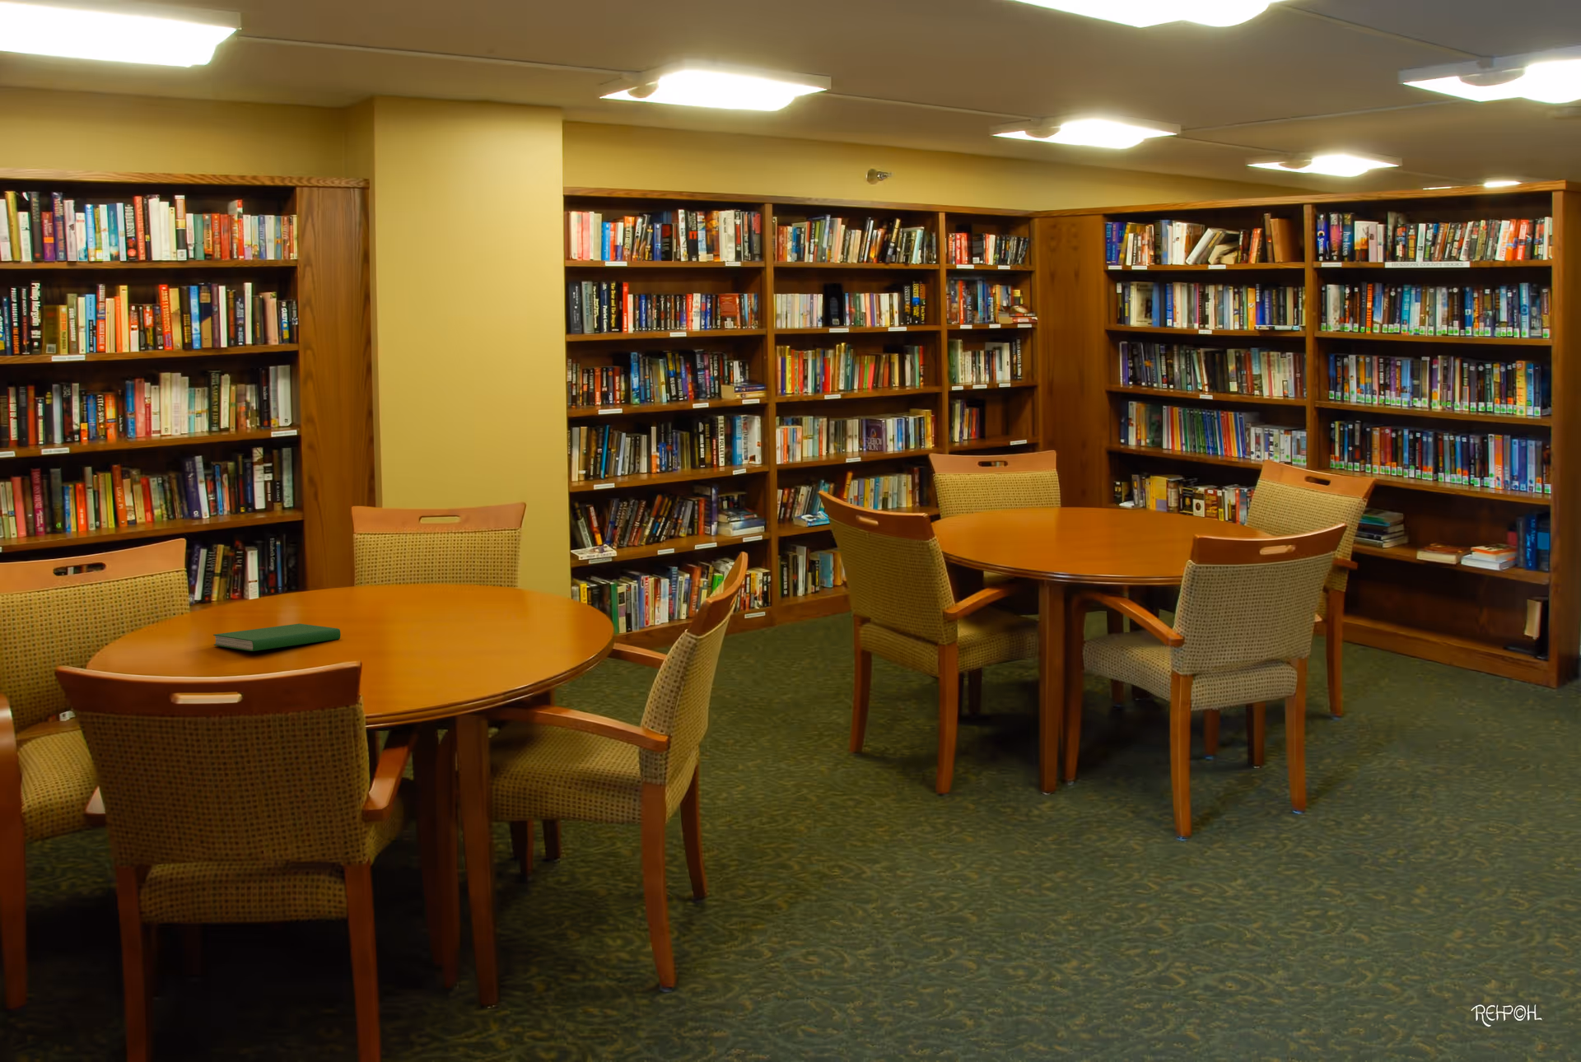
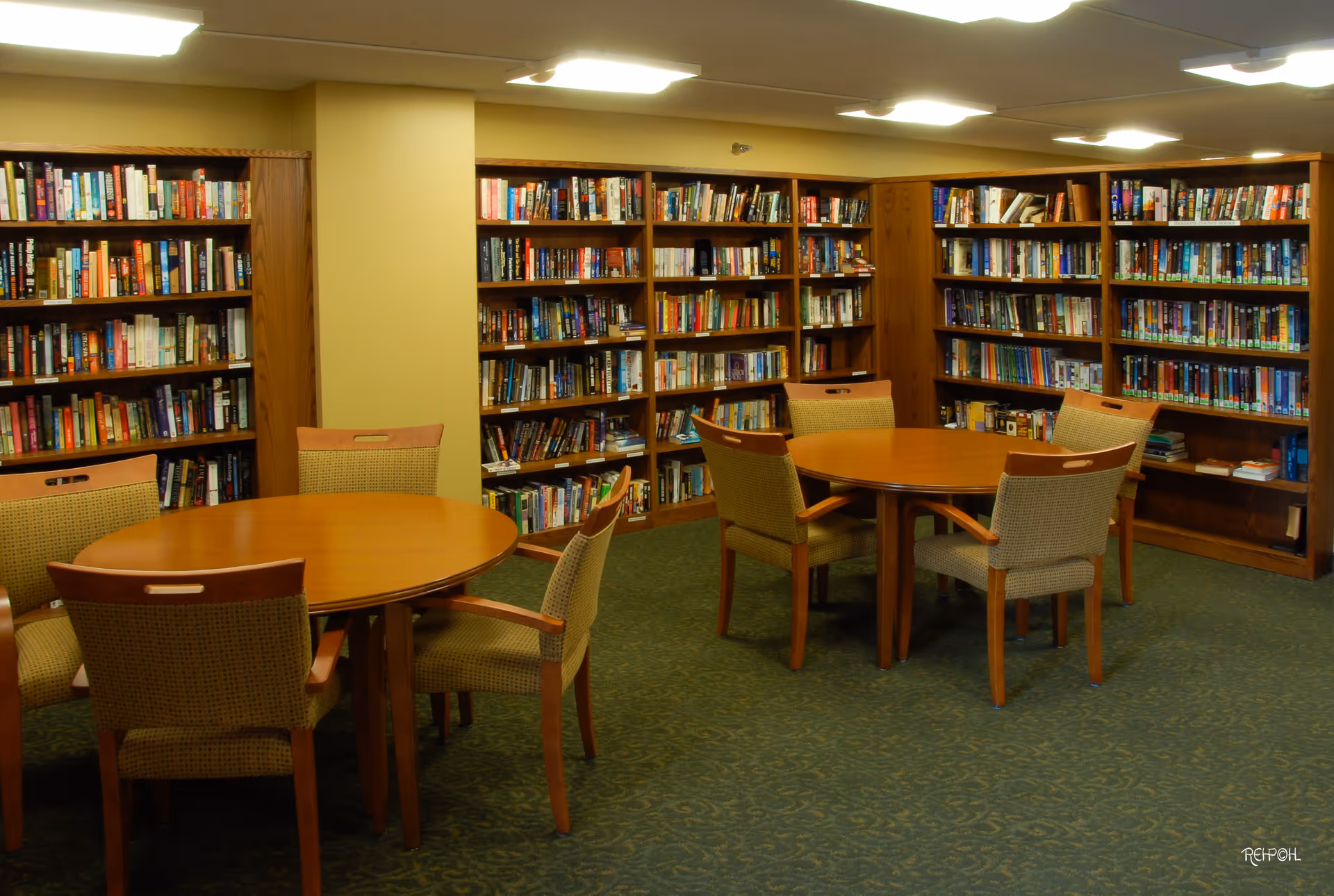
- hardcover book [212,623,341,652]
